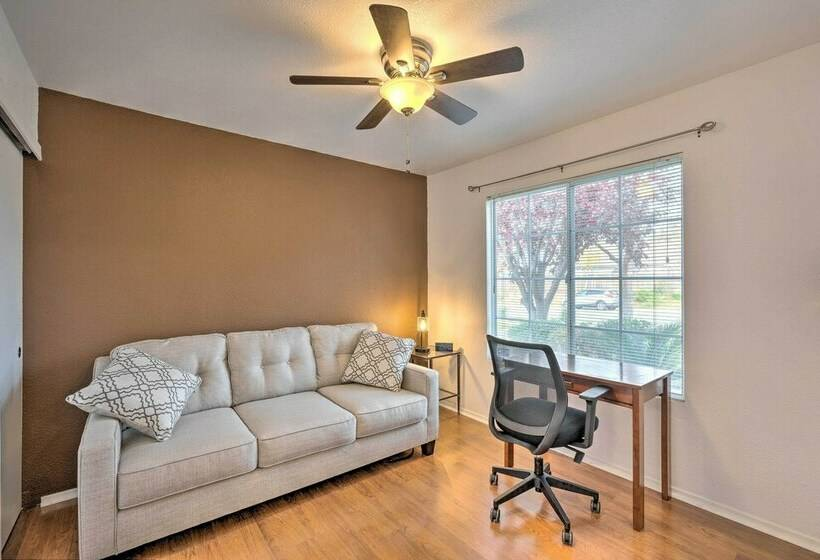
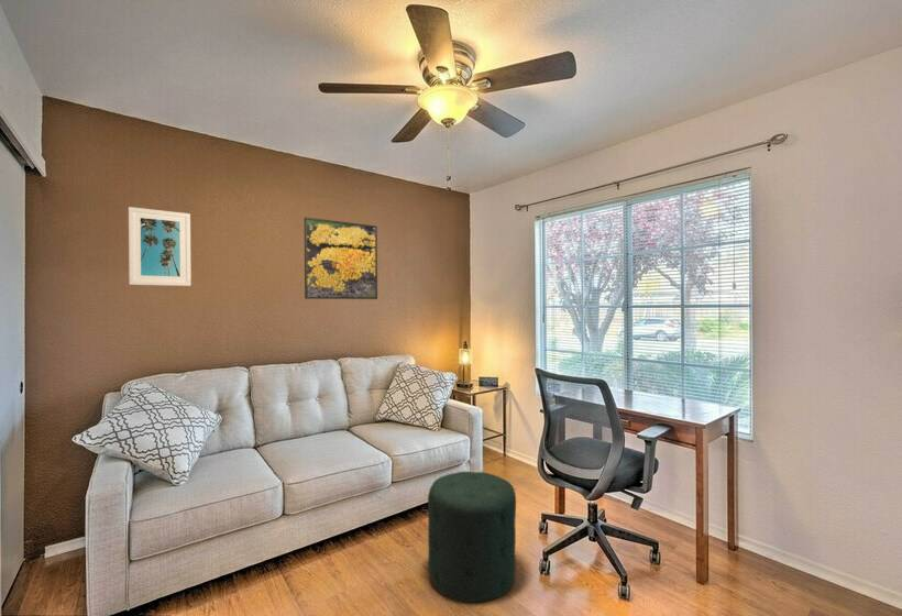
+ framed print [304,216,378,300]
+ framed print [128,206,193,287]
+ ottoman [427,471,517,605]
